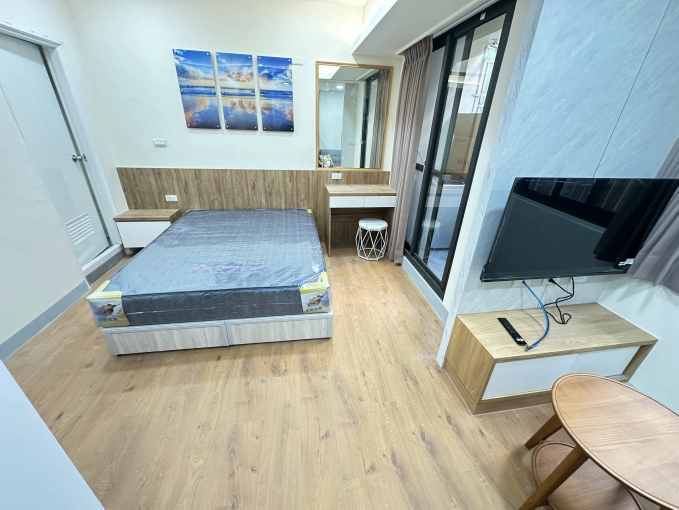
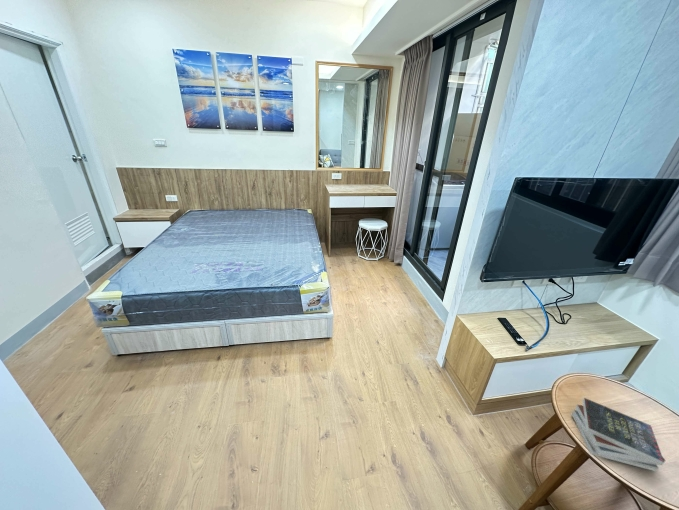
+ book [571,397,666,472]
